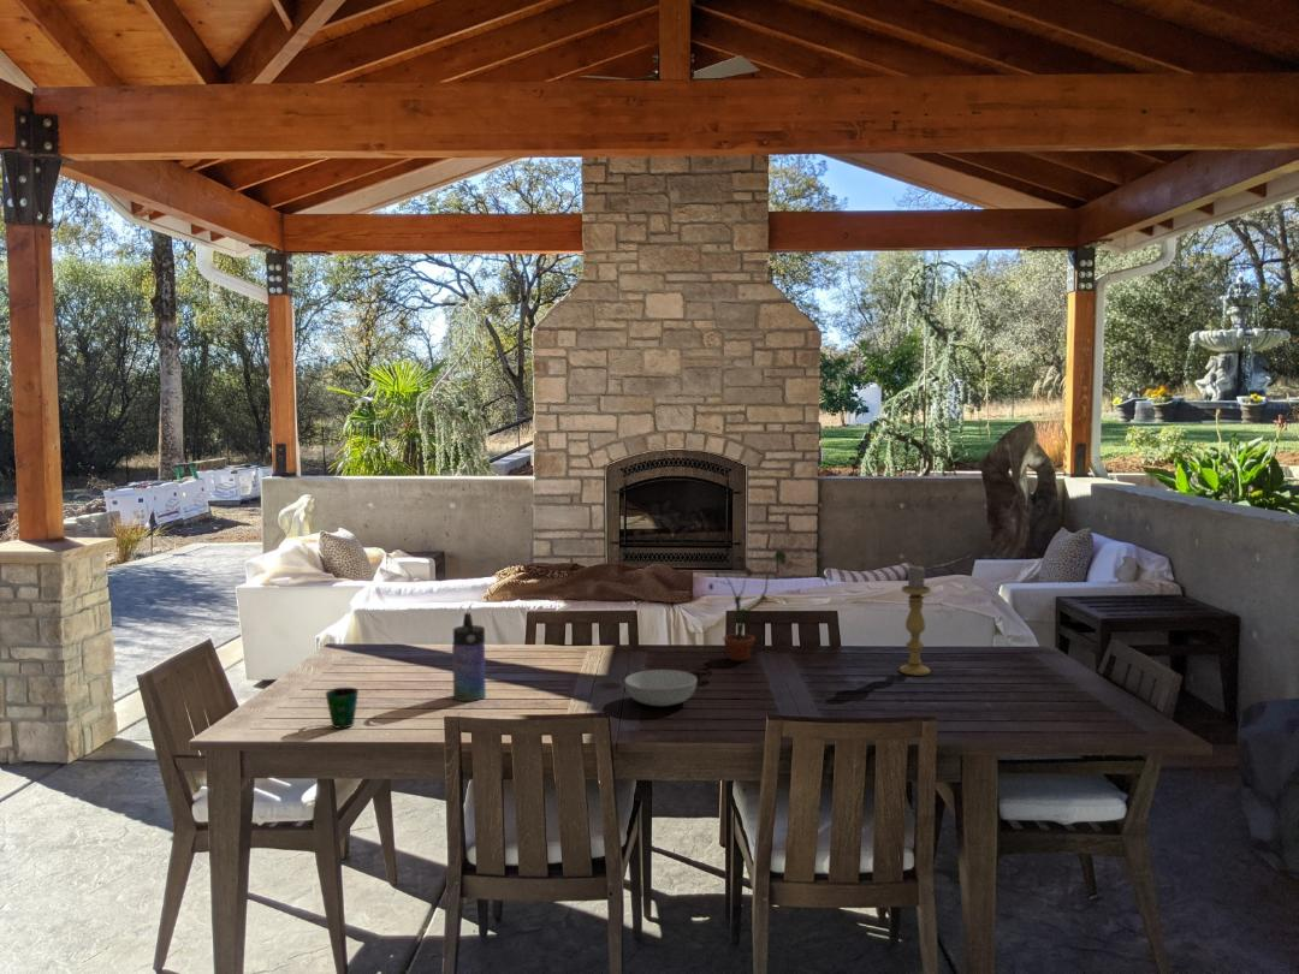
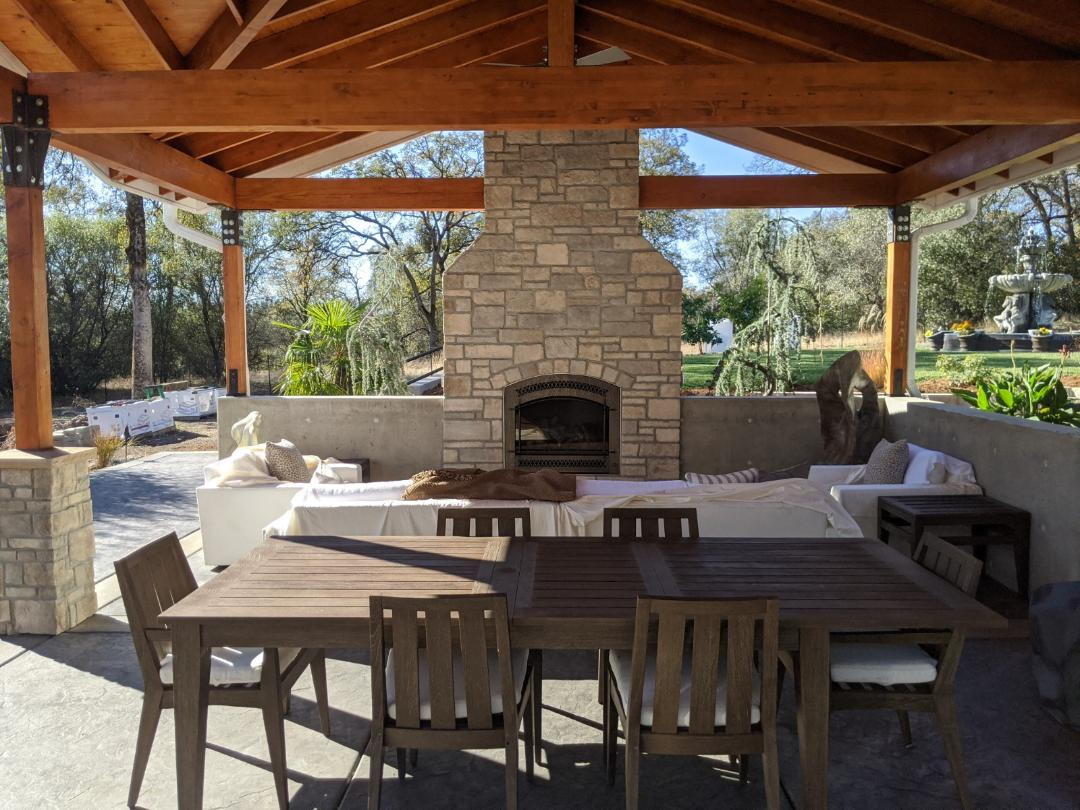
- cup [325,687,360,730]
- potted plant [707,550,788,663]
- water bottle [451,612,487,702]
- candle holder [898,565,932,677]
- serving bowl [623,669,698,707]
